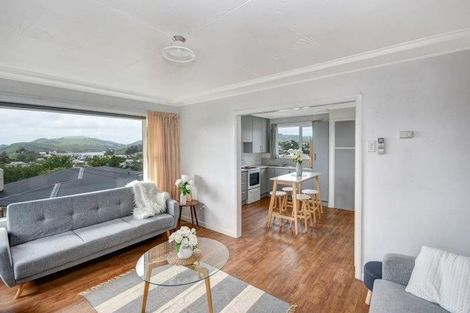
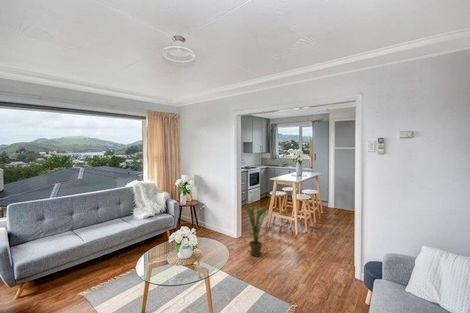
+ house plant [237,190,274,258]
